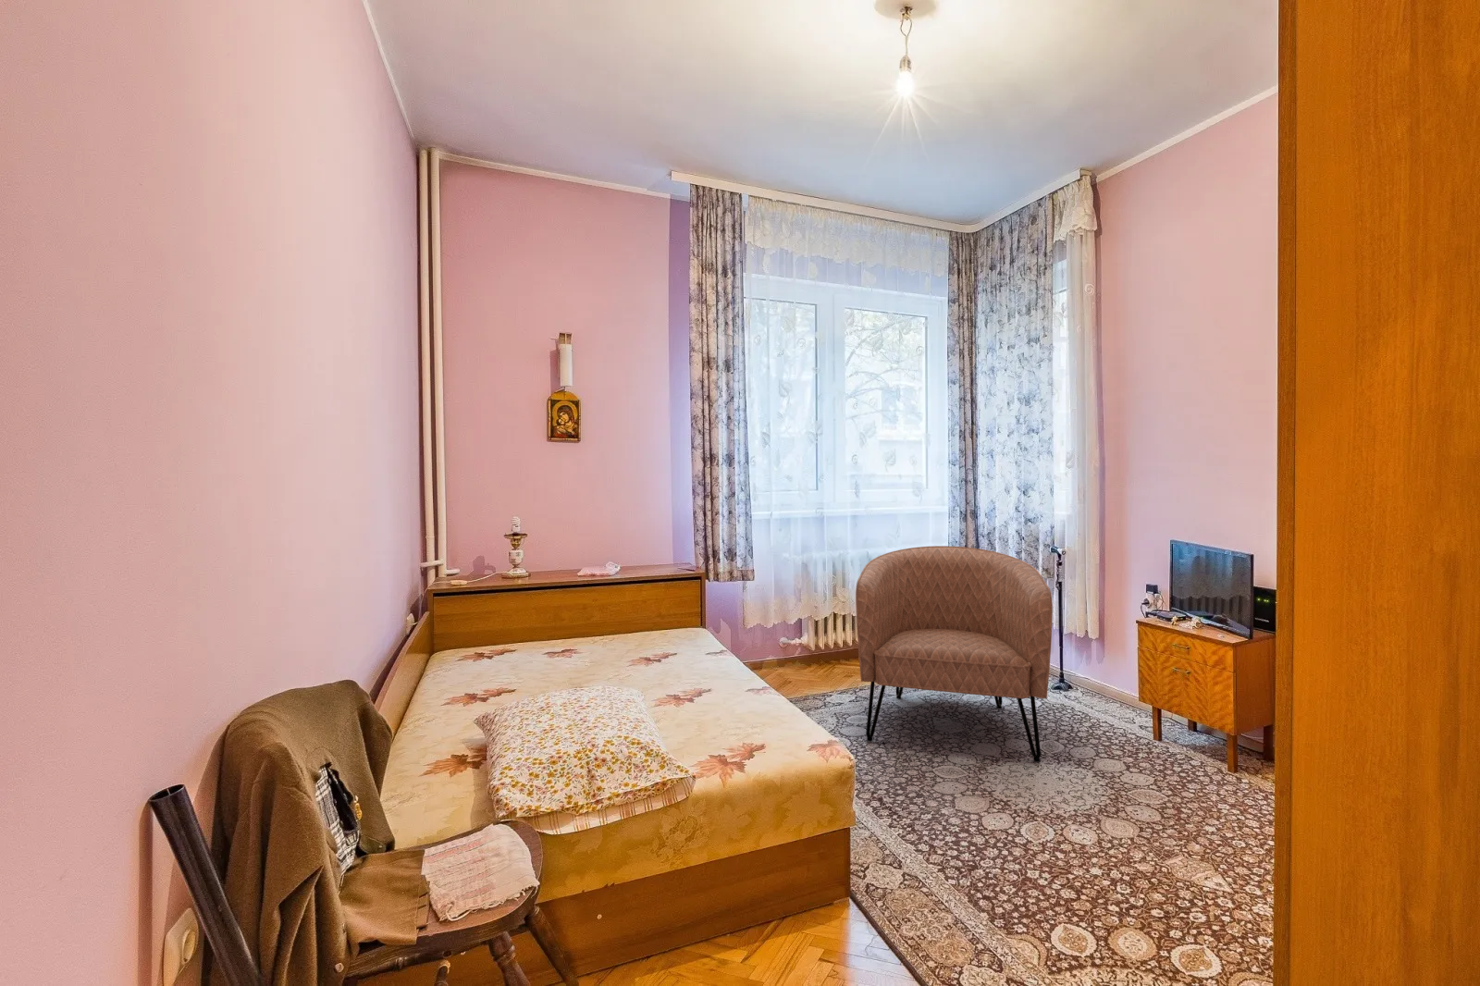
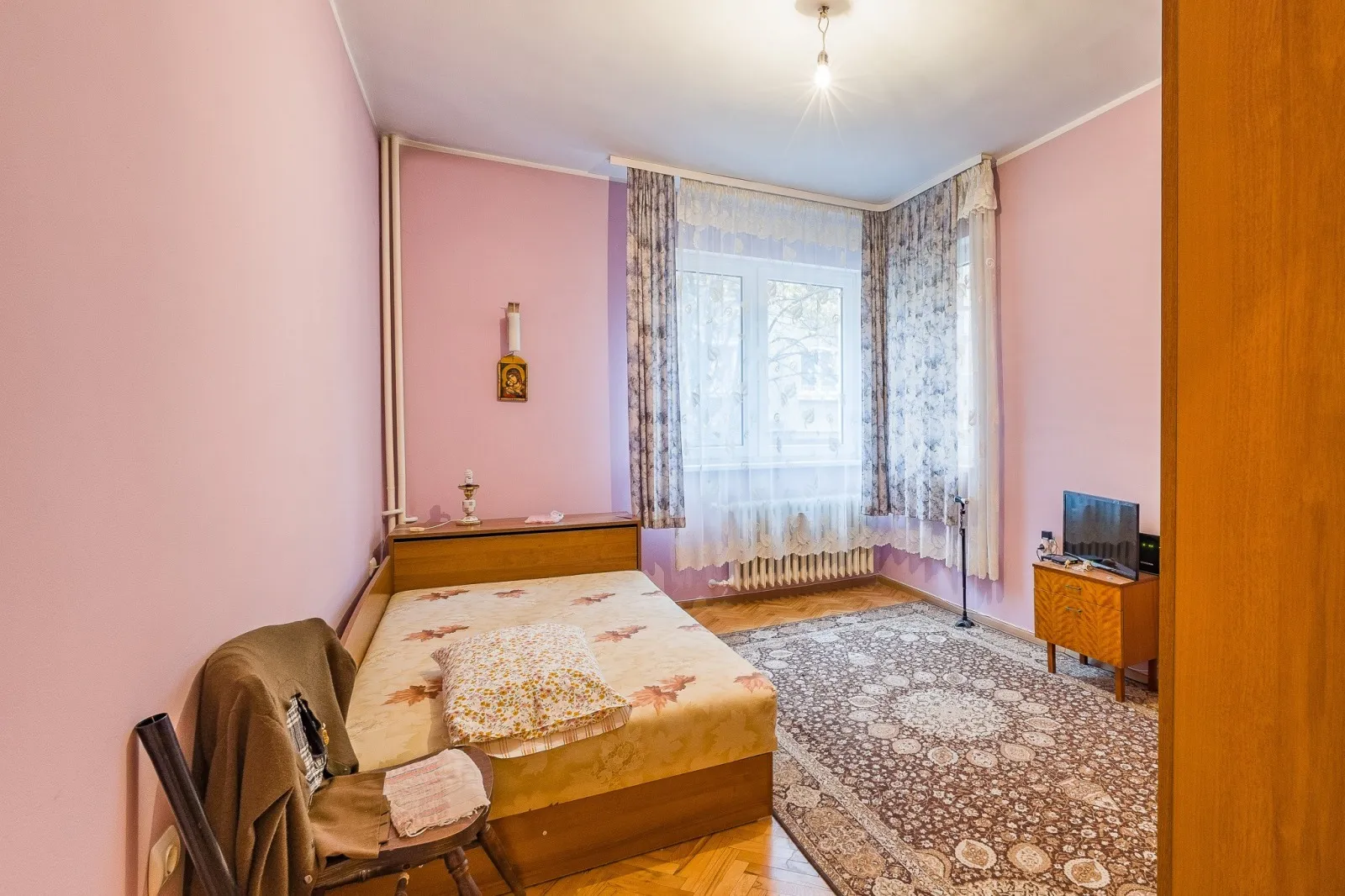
- armchair [855,545,1053,763]
